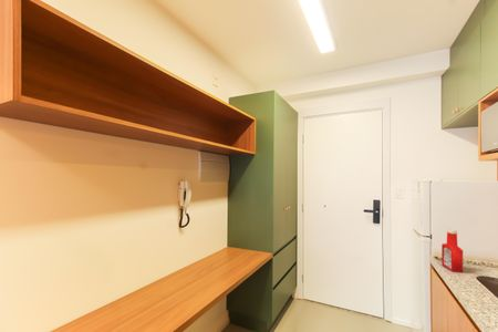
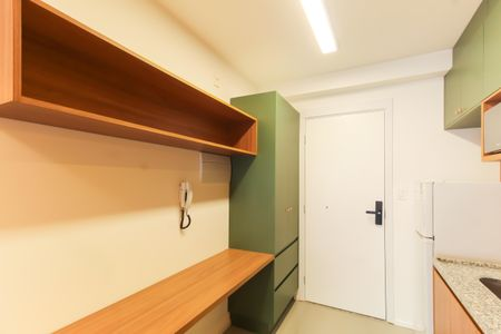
- soap bottle [440,228,464,273]
